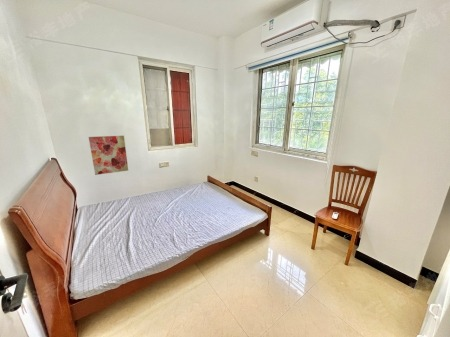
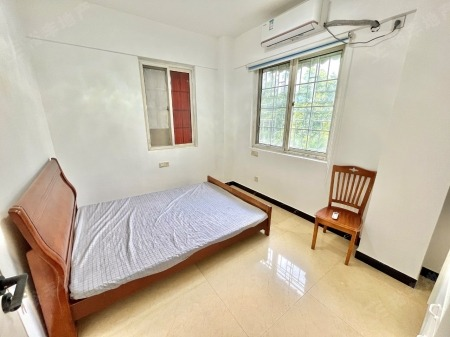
- wall art [88,135,129,176]
